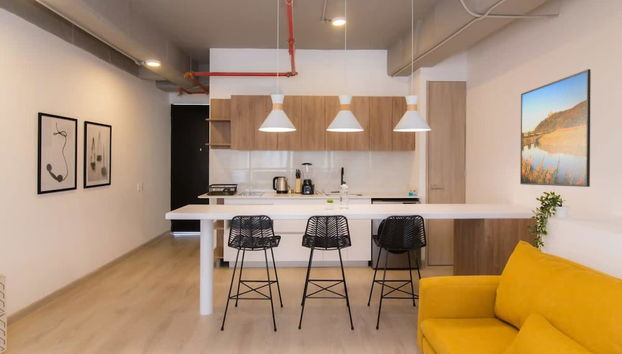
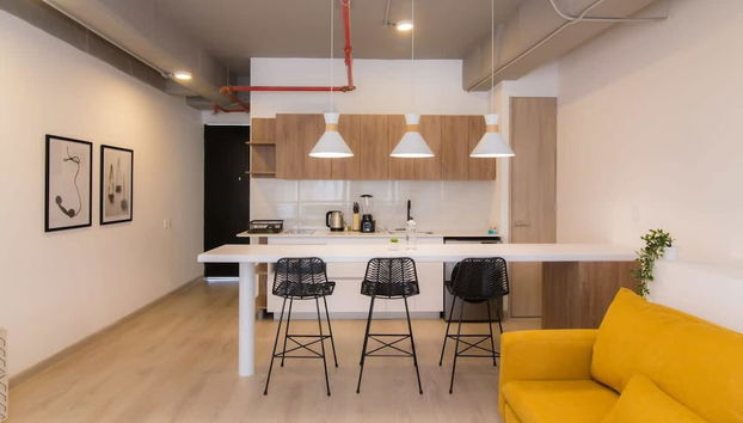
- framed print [519,68,592,188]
